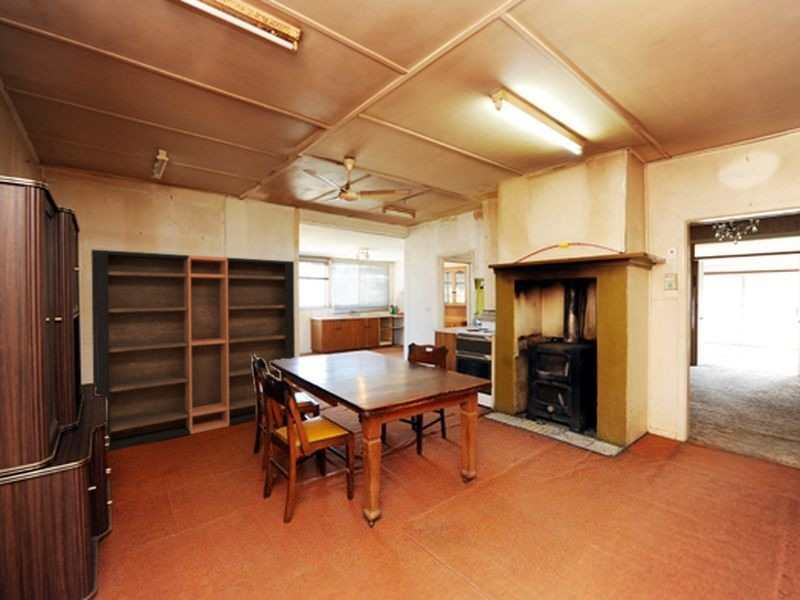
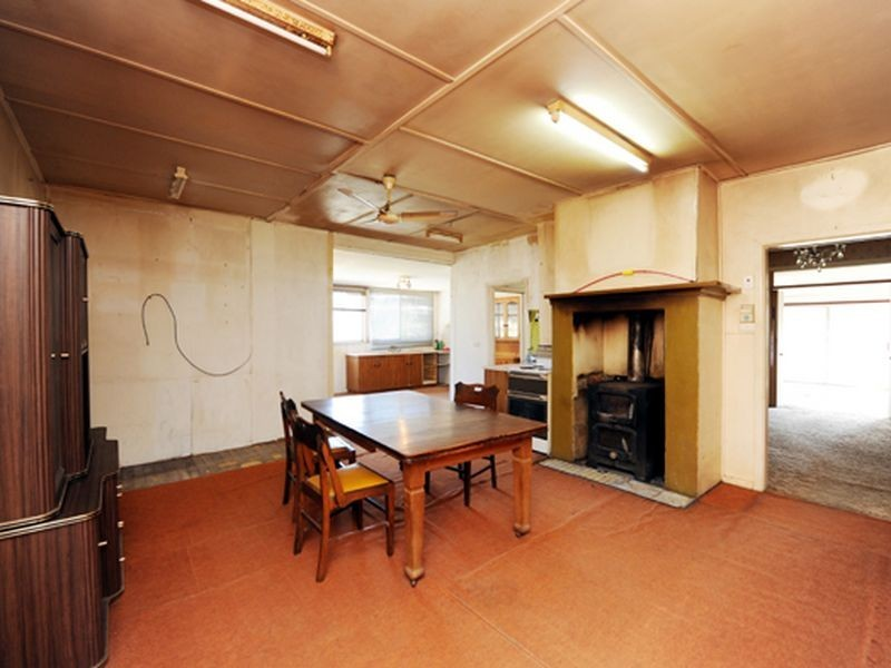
- bookshelf [90,249,296,453]
